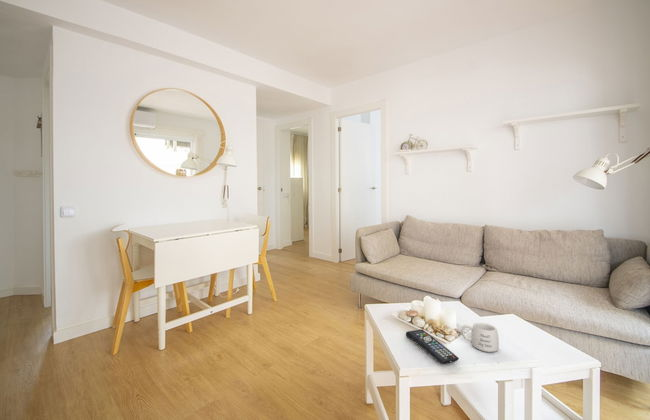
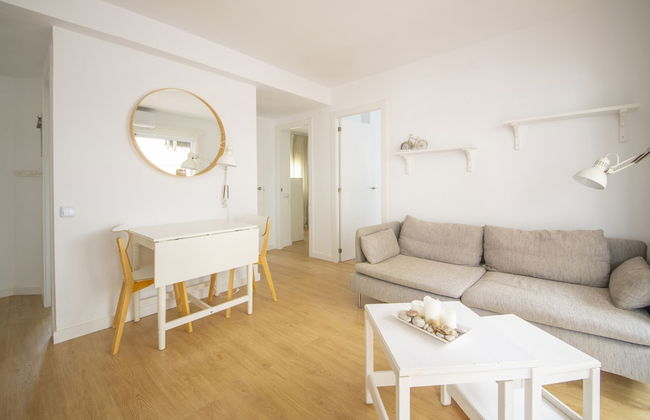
- remote control [405,328,460,365]
- mug [460,322,500,353]
